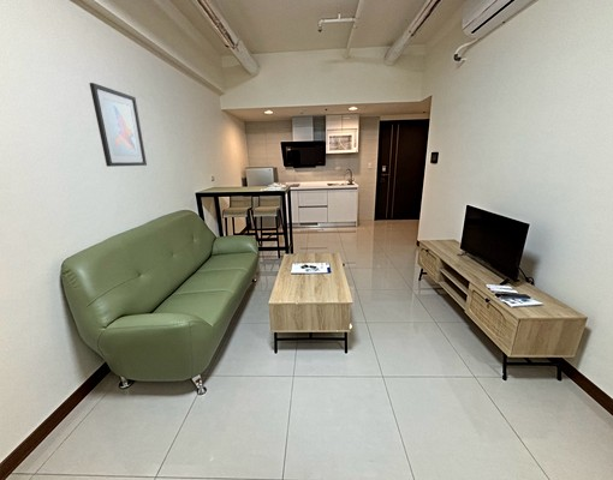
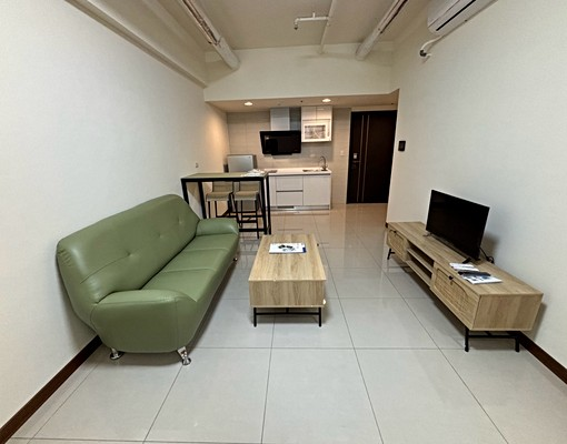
- wall art [88,82,148,168]
